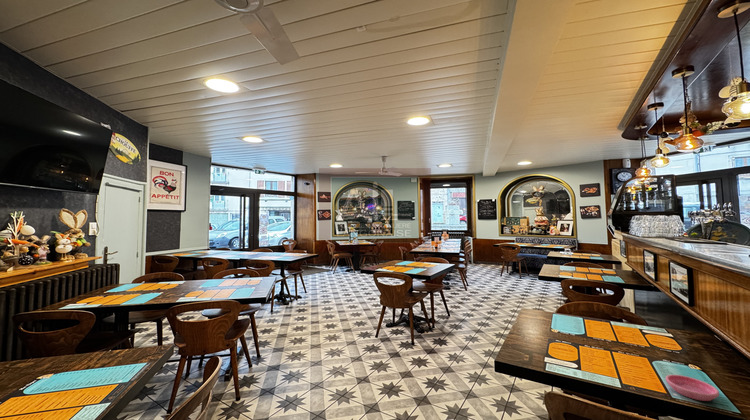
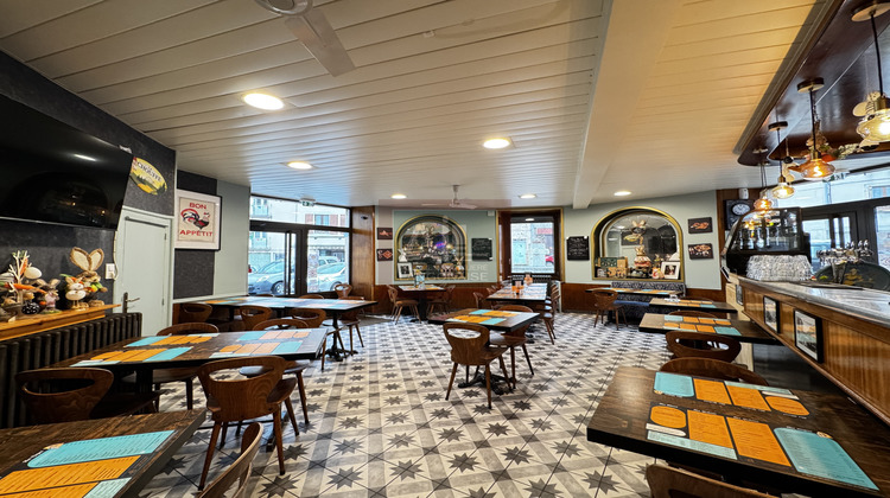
- saucer [665,374,720,402]
